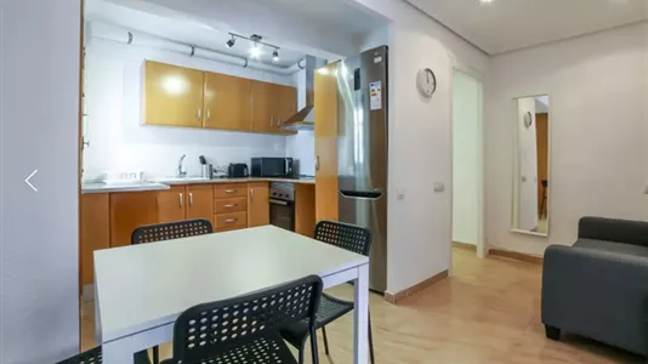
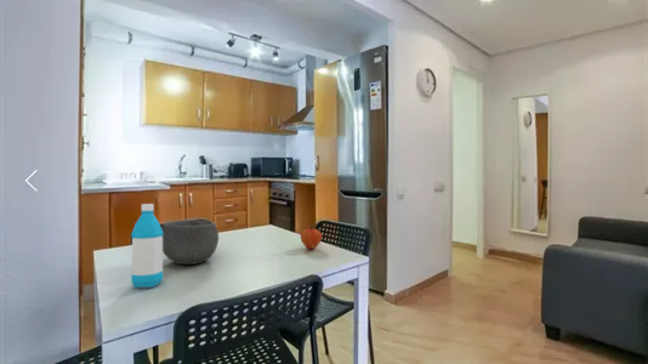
+ water bottle [130,203,164,289]
+ fruit [300,224,323,251]
+ bowl [161,220,220,266]
